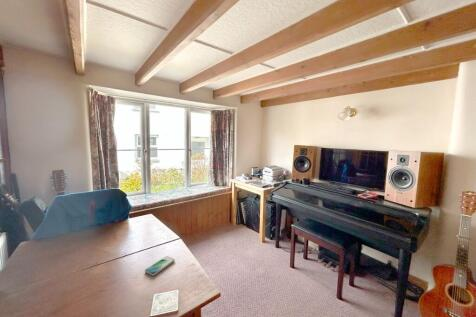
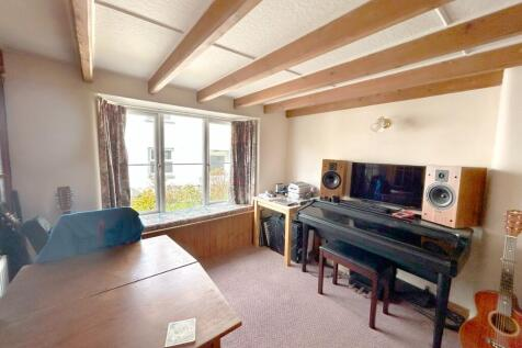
- smartphone [144,255,176,276]
